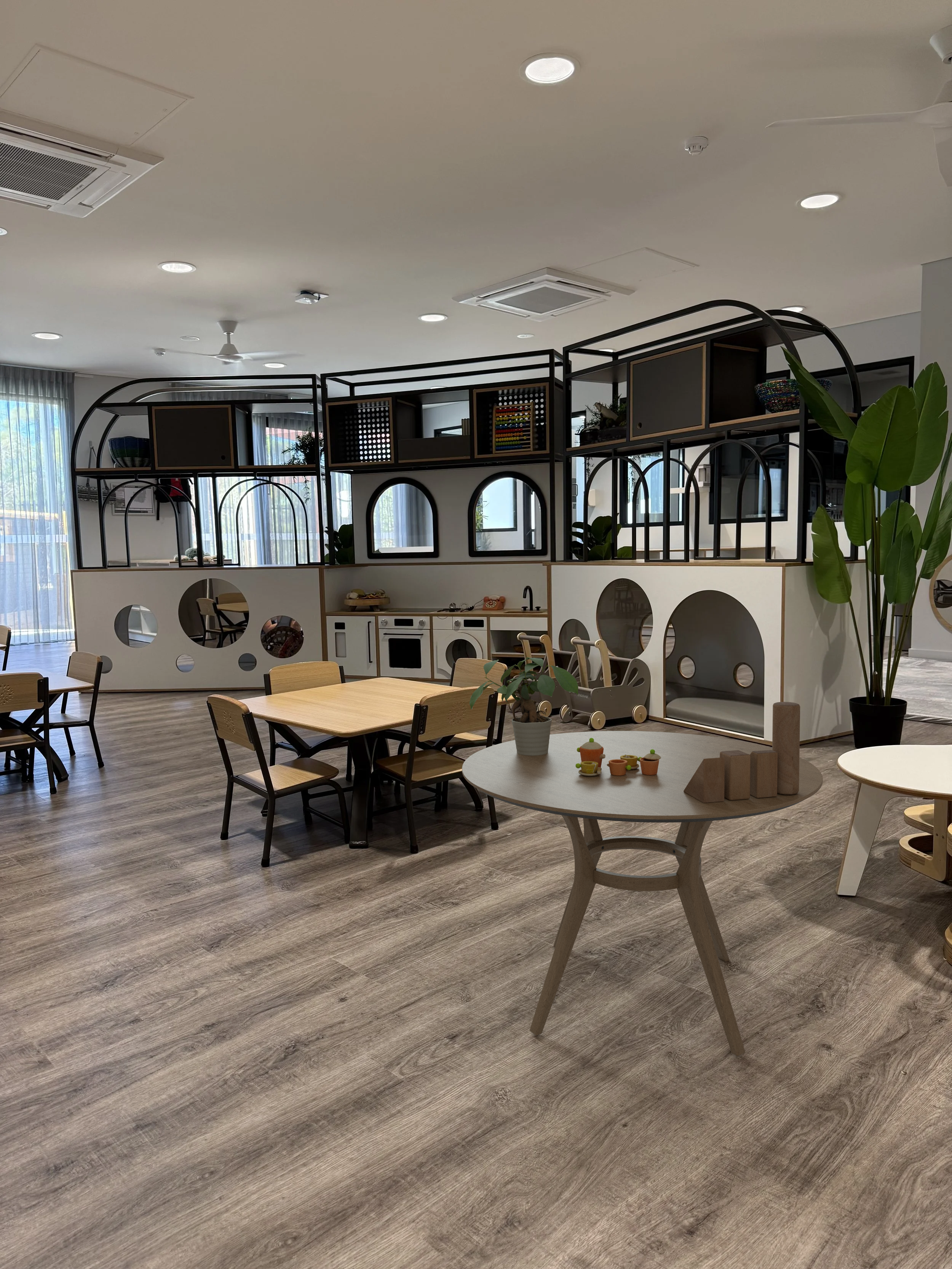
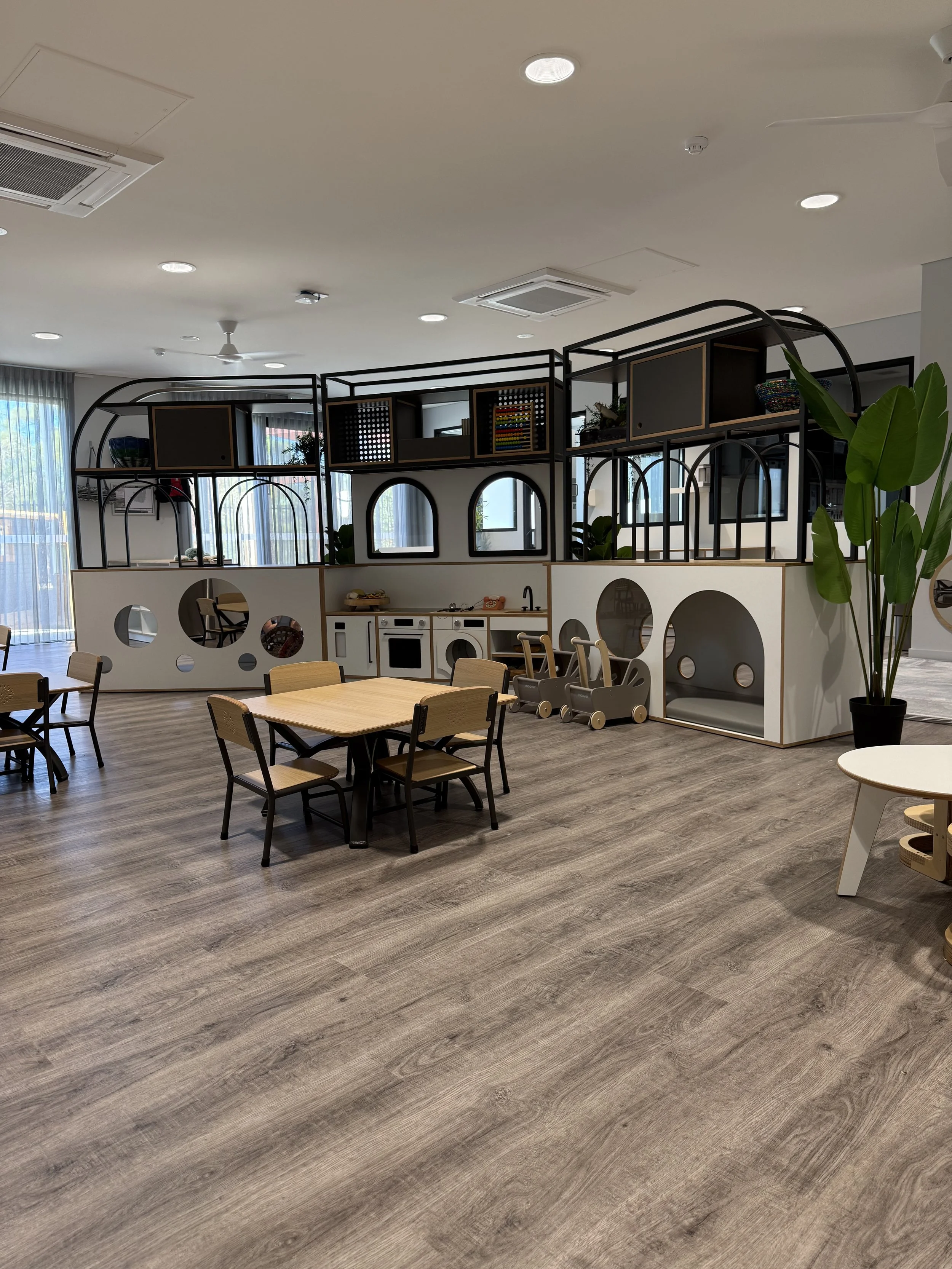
- wooden block set [684,701,800,803]
- potted plant [469,657,578,756]
- toy tea set [576,738,661,776]
- dining table [462,731,823,1057]
